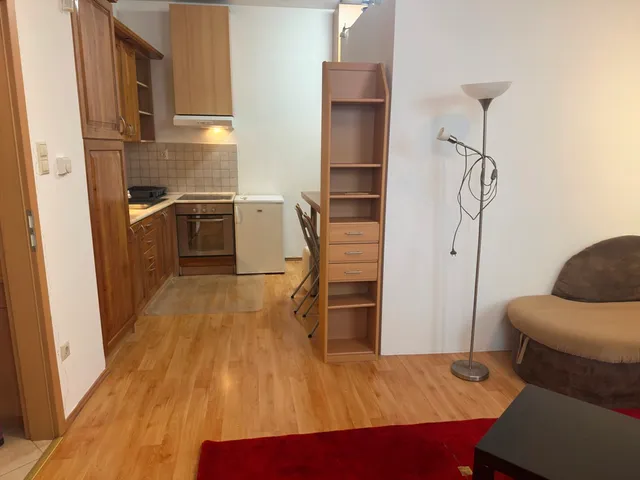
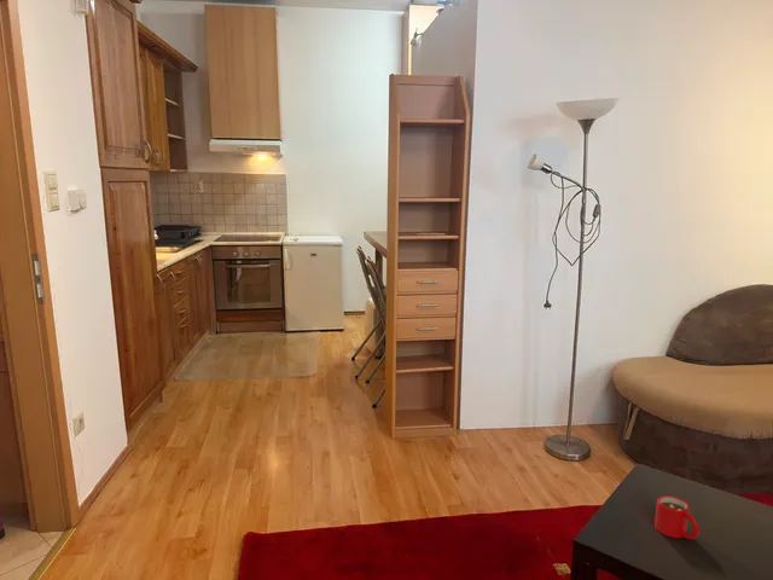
+ mug [653,494,701,540]
